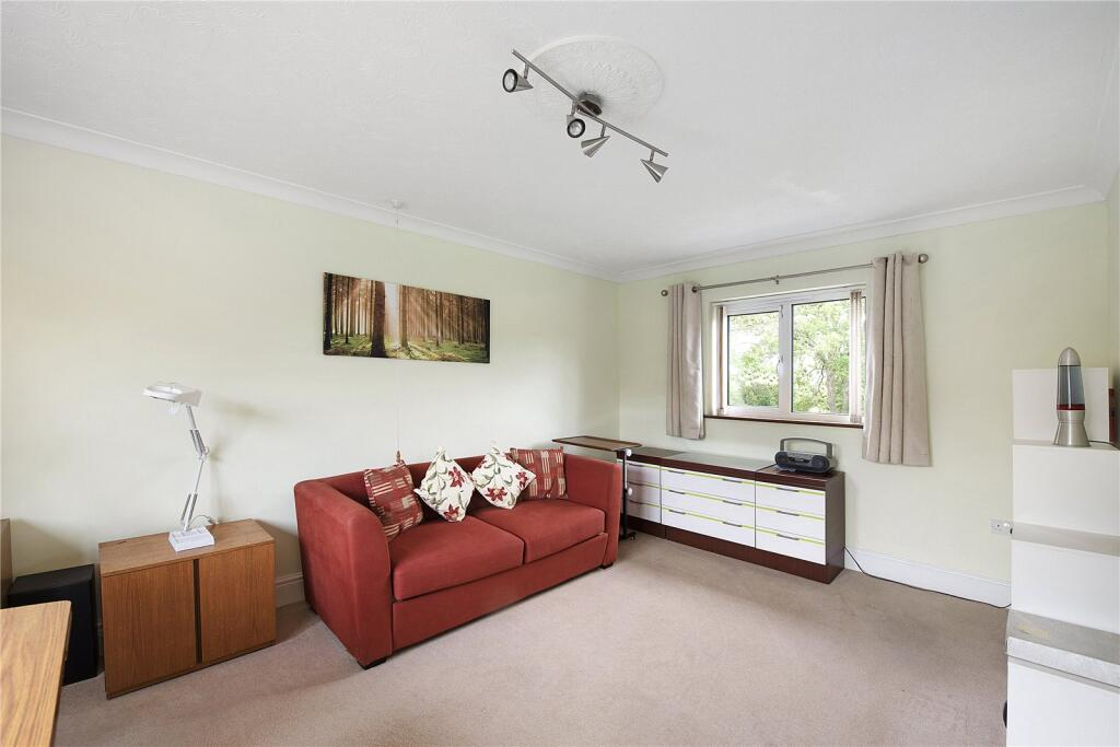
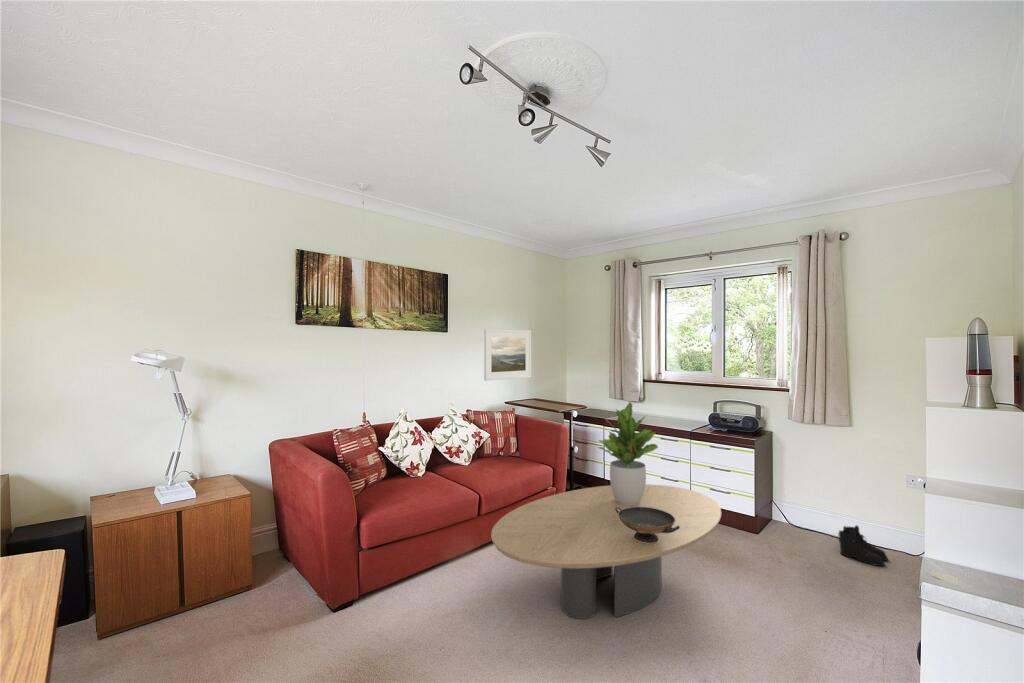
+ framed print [483,328,532,382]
+ coffee table [490,483,722,620]
+ decorative bowl [615,506,680,543]
+ boots [836,524,889,567]
+ potted plant [597,401,659,506]
